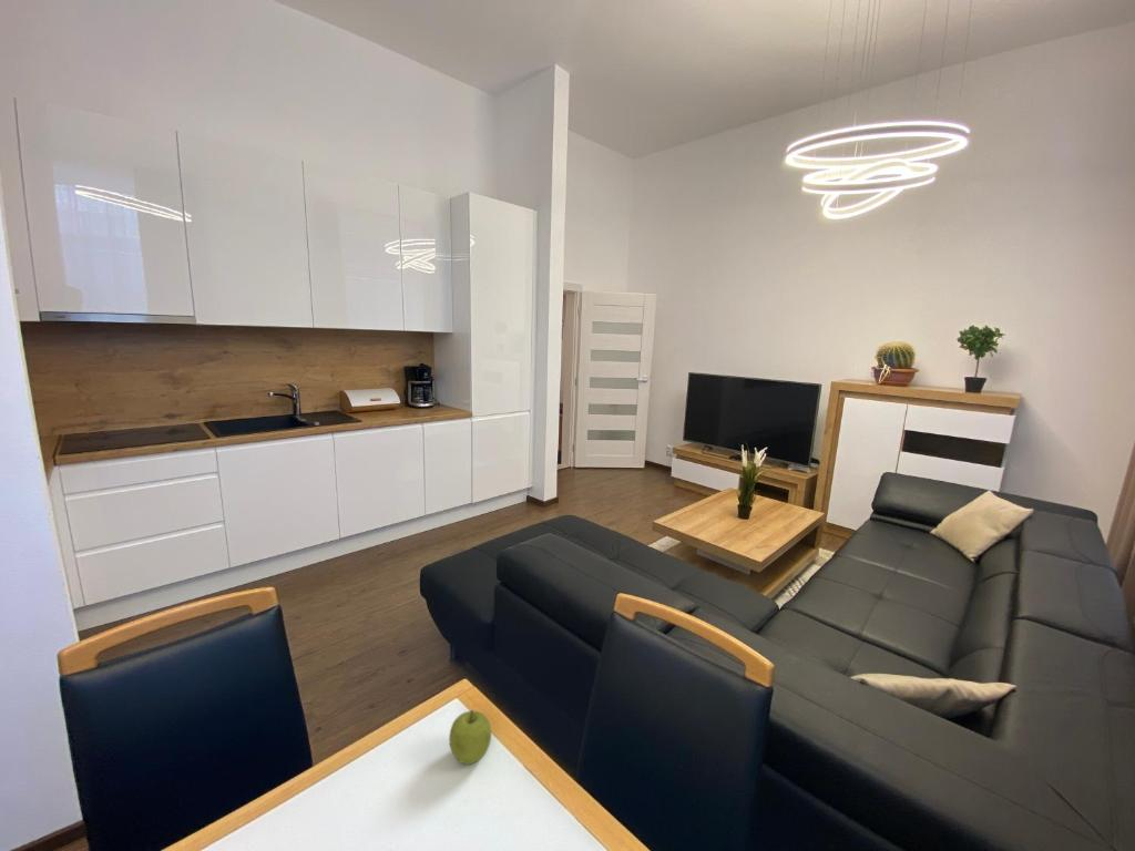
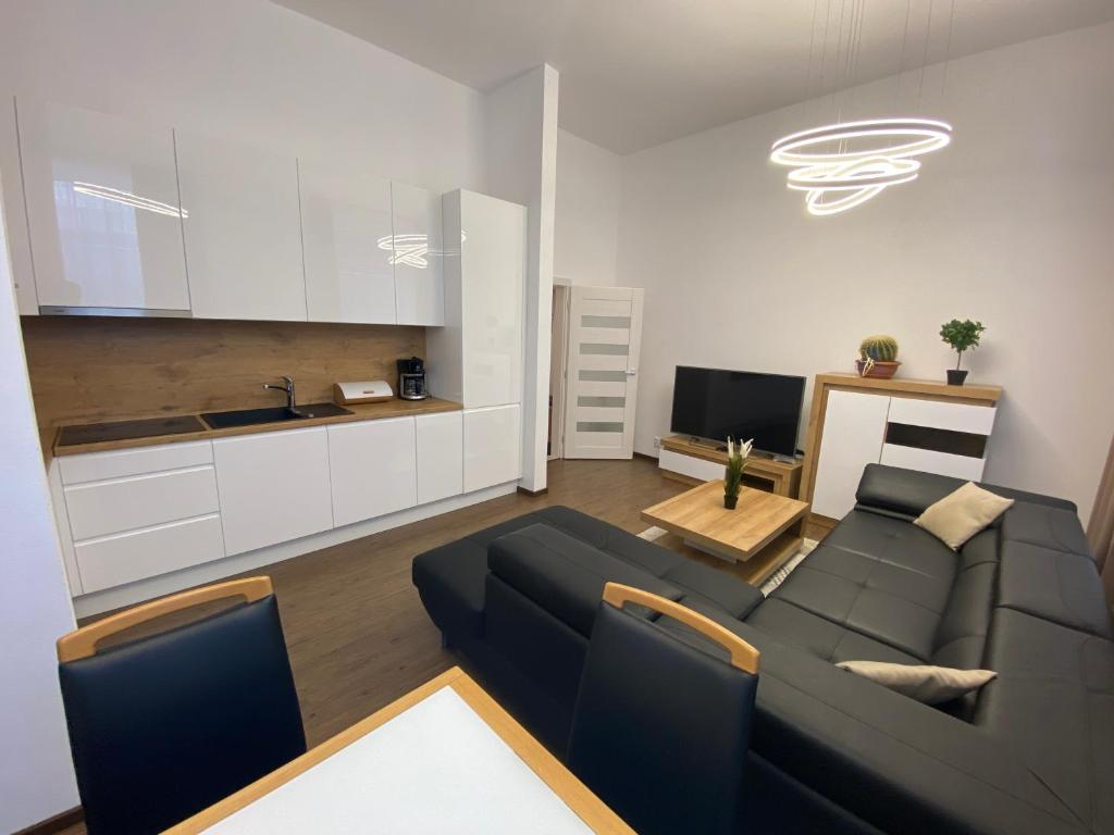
- fruit [448,709,492,766]
